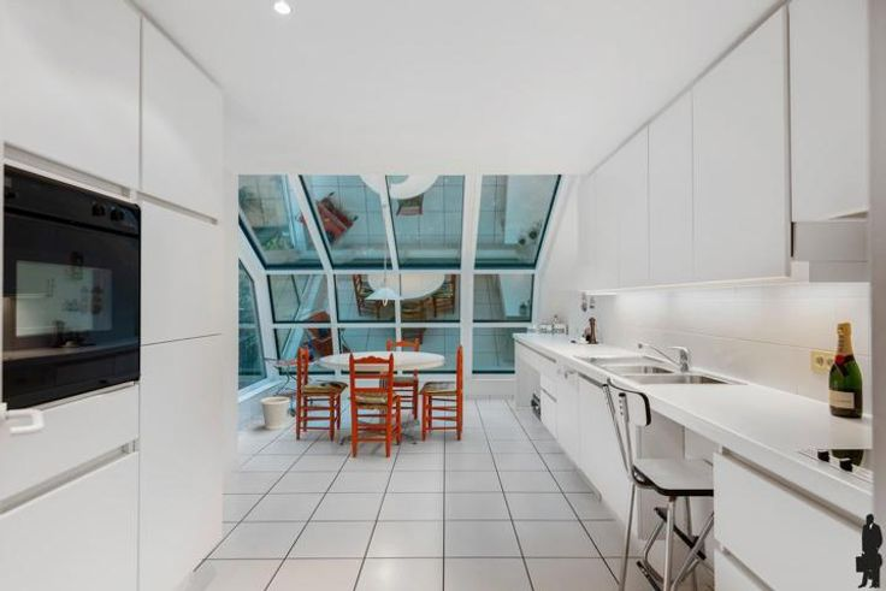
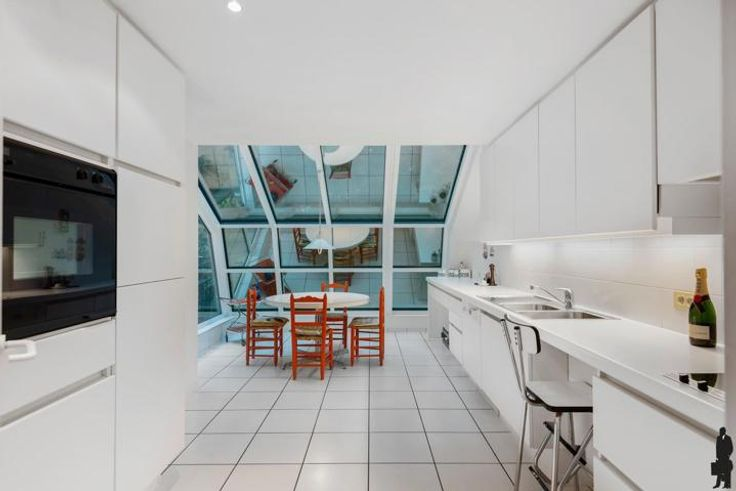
- wastebasket [260,396,291,430]
